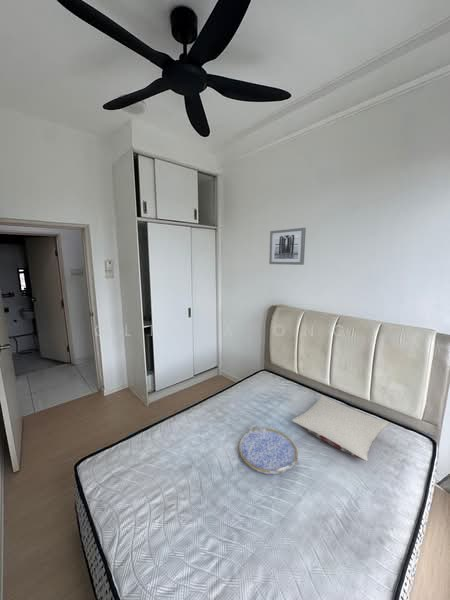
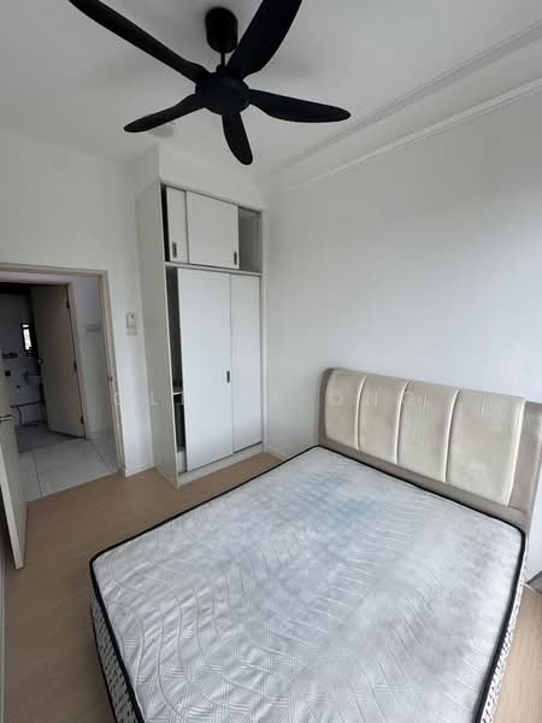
- wall art [268,227,307,266]
- serving tray [238,424,299,475]
- pillow [291,395,389,462]
